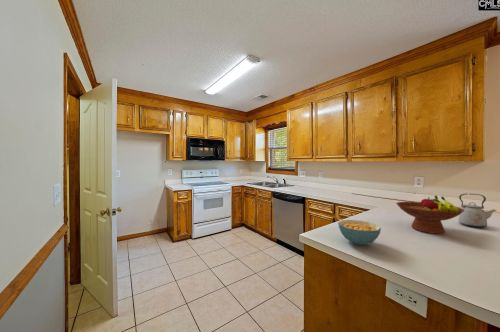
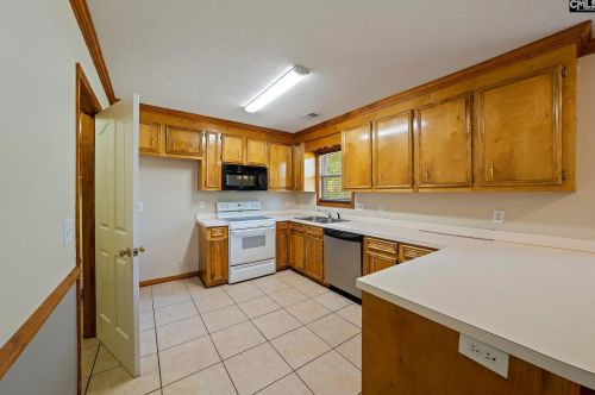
- fruit bowl [395,195,465,235]
- kettle [457,193,498,229]
- cereal bowl [337,219,382,246]
